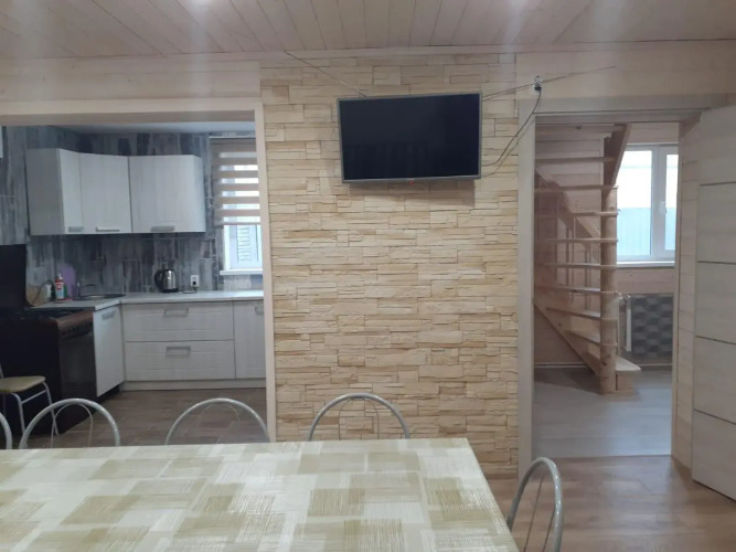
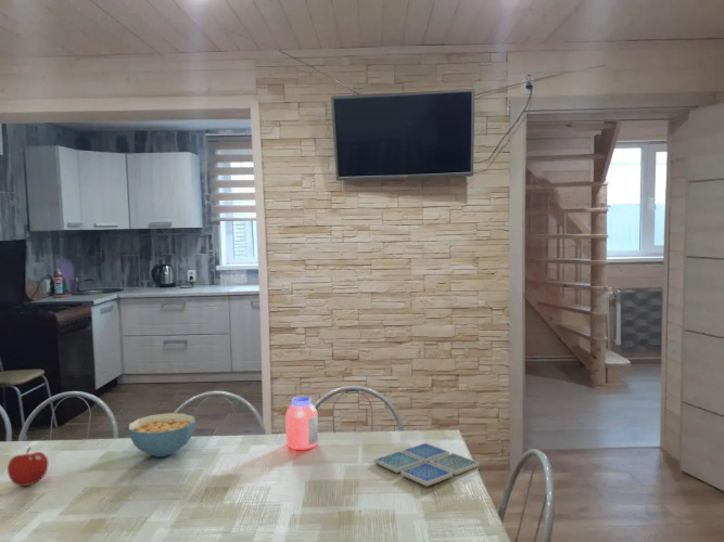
+ drink coaster [372,442,481,488]
+ jar [284,396,319,451]
+ cereal bowl [128,412,196,457]
+ fruit [7,447,50,487]
